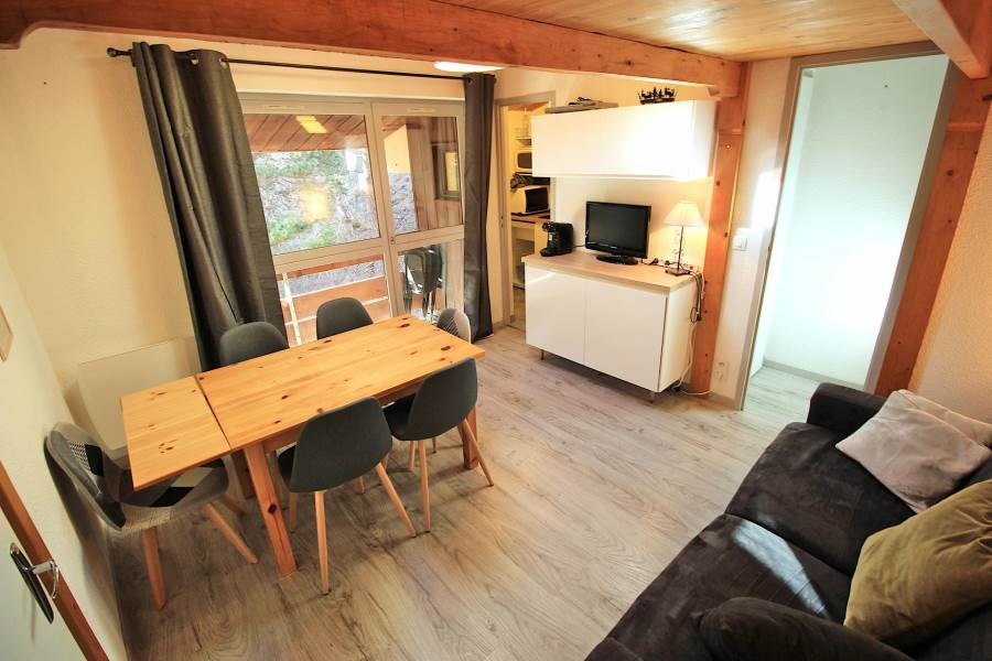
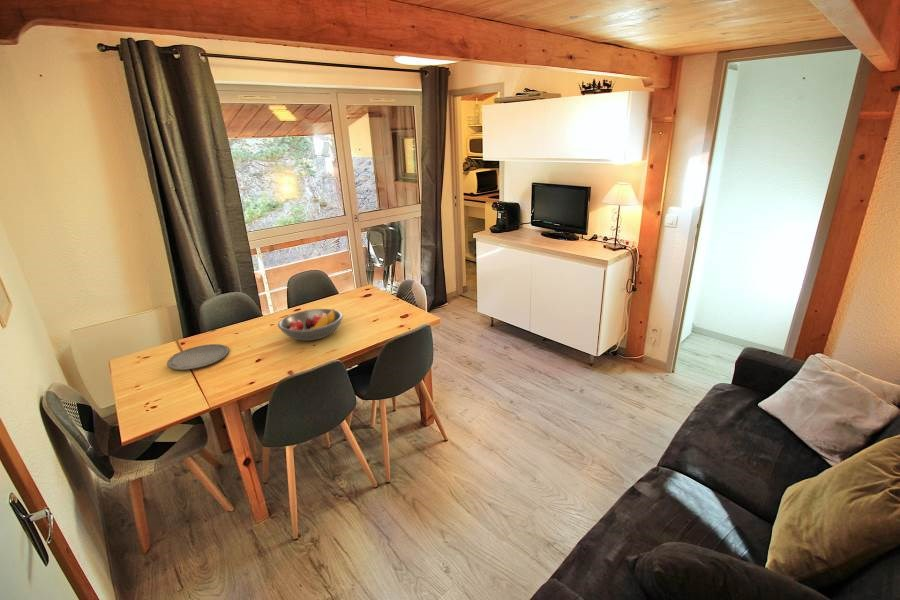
+ plate [166,343,230,371]
+ fruit bowl [277,308,344,342]
